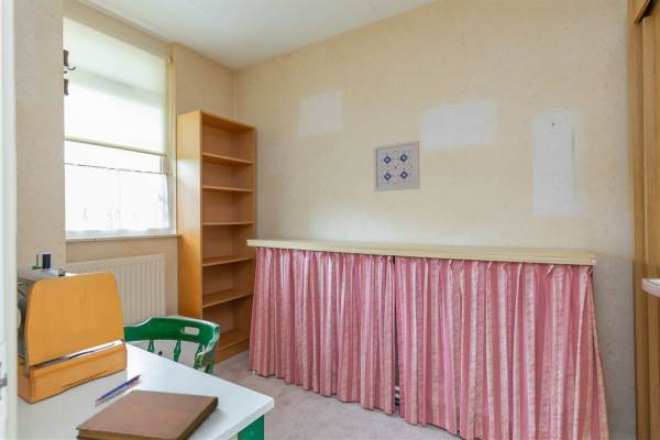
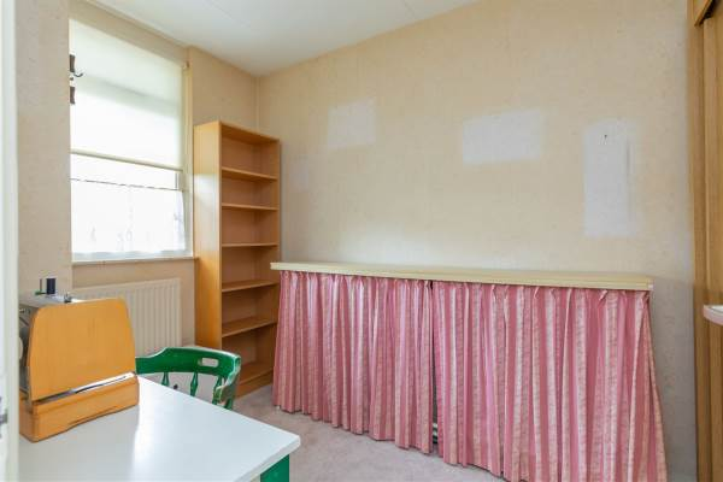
- notebook [75,388,220,440]
- wall art [372,140,421,193]
- pen [94,373,142,404]
